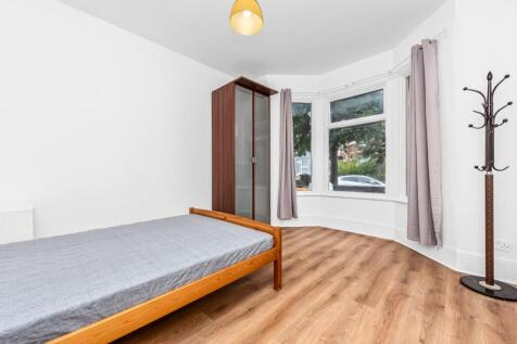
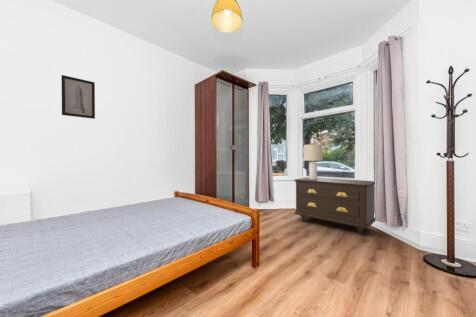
+ wall art [60,74,96,120]
+ lamp [303,143,323,179]
+ dresser [293,176,377,236]
